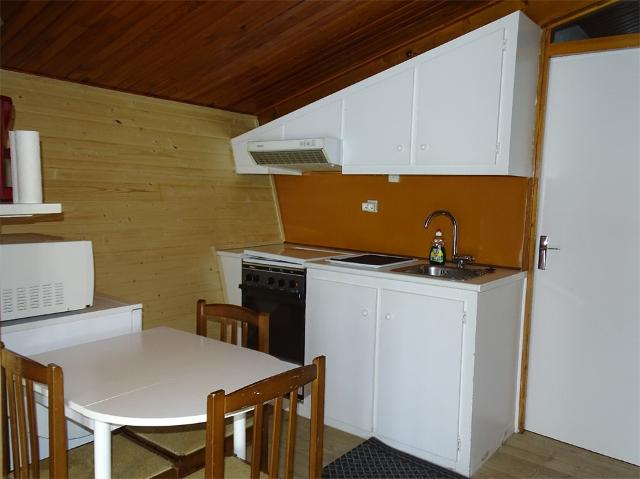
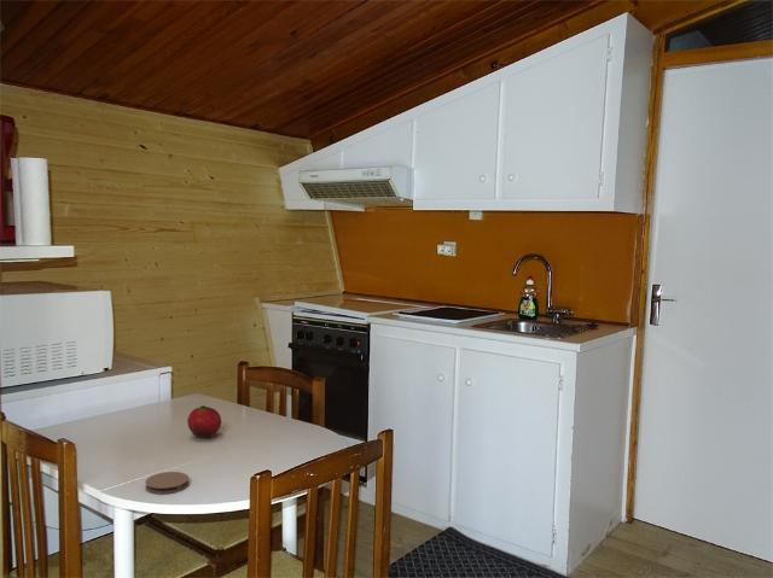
+ fruit [186,404,222,439]
+ coaster [144,471,190,495]
